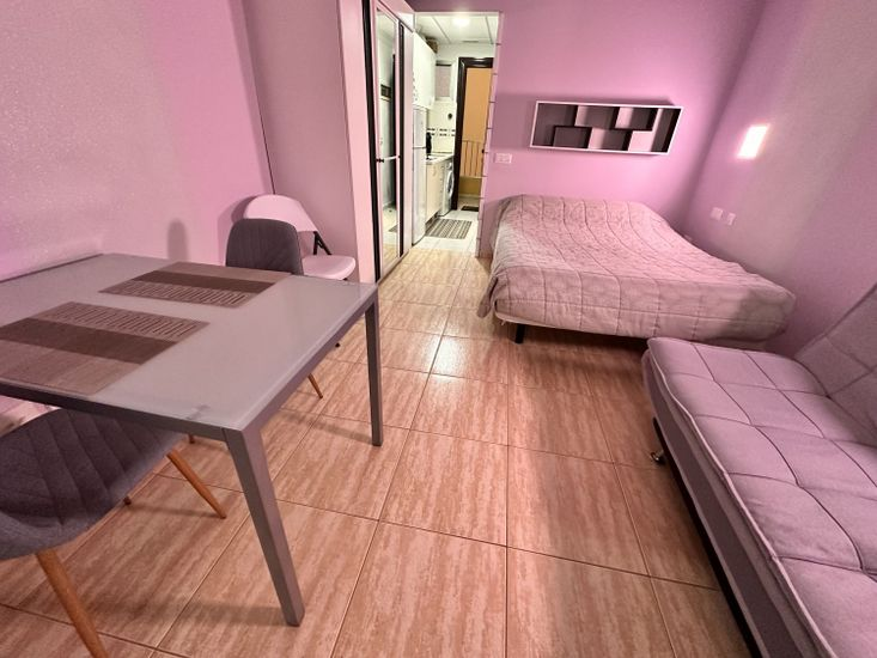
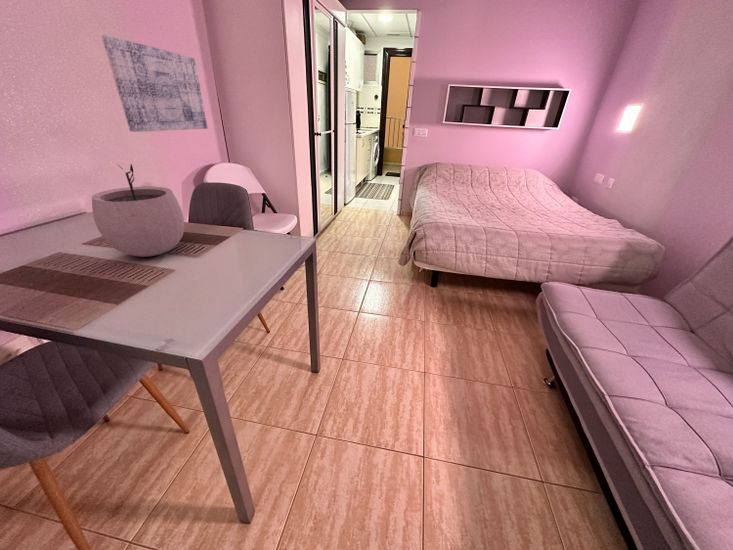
+ wall art [100,34,209,133]
+ plant pot [91,163,185,258]
